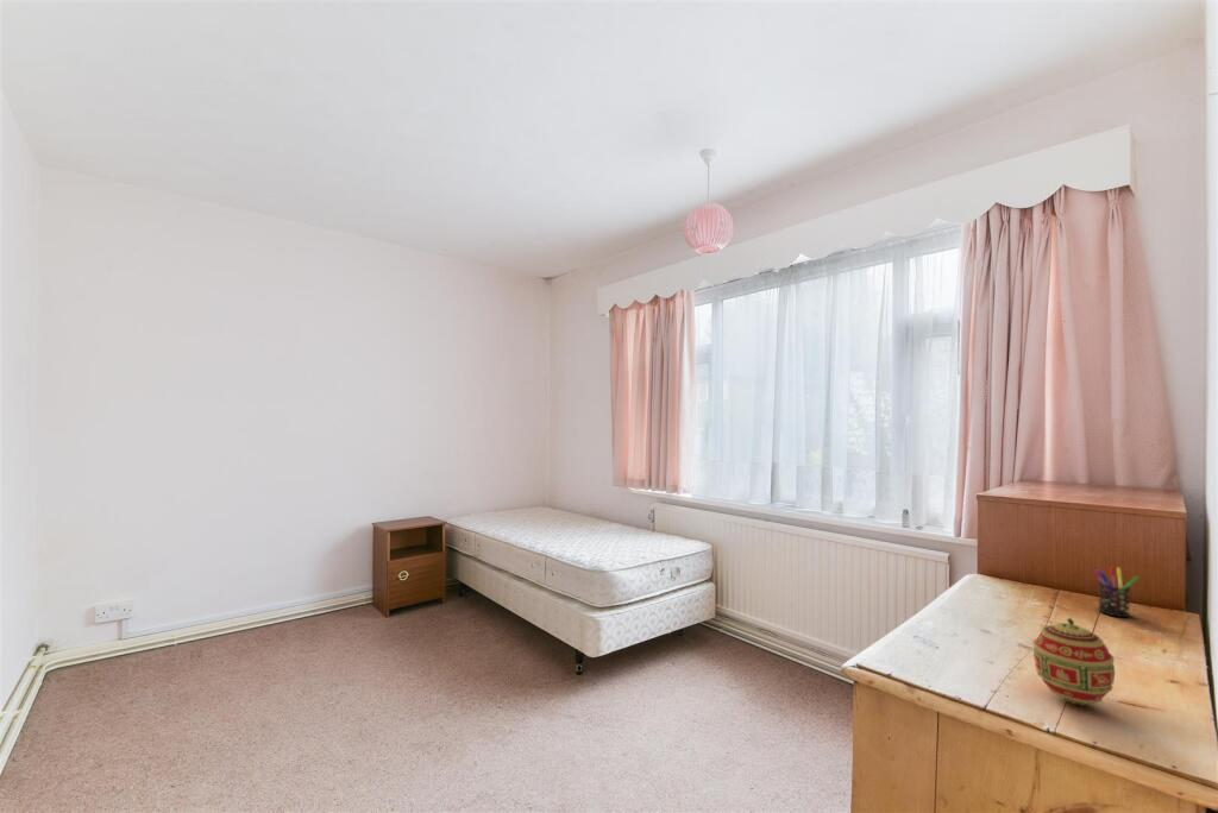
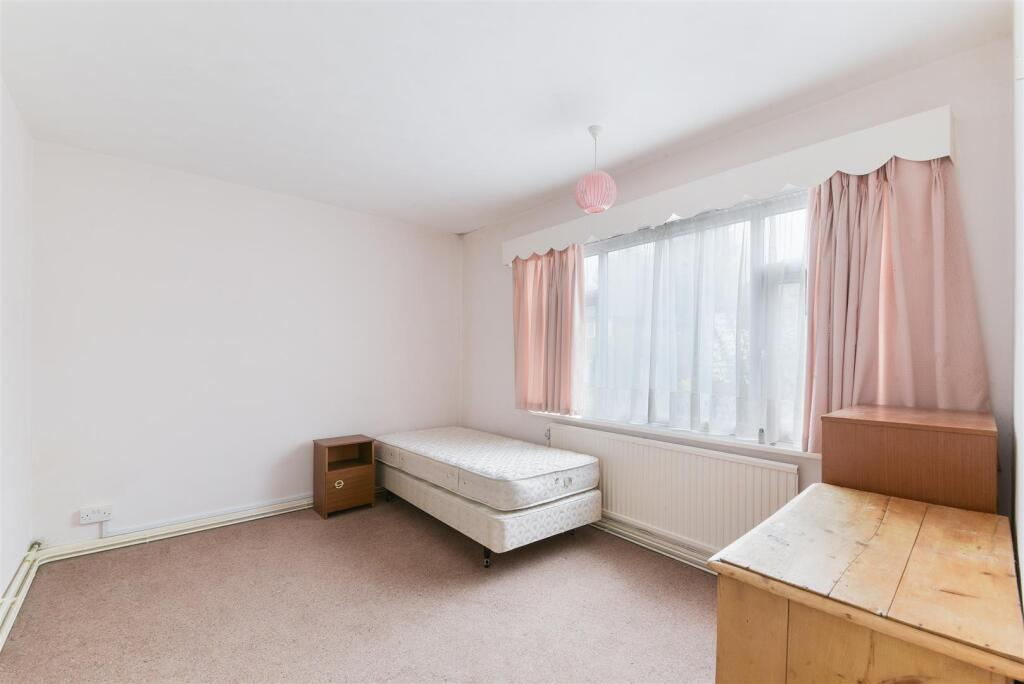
- decorative egg [1031,617,1117,706]
- pen holder [1093,566,1141,618]
